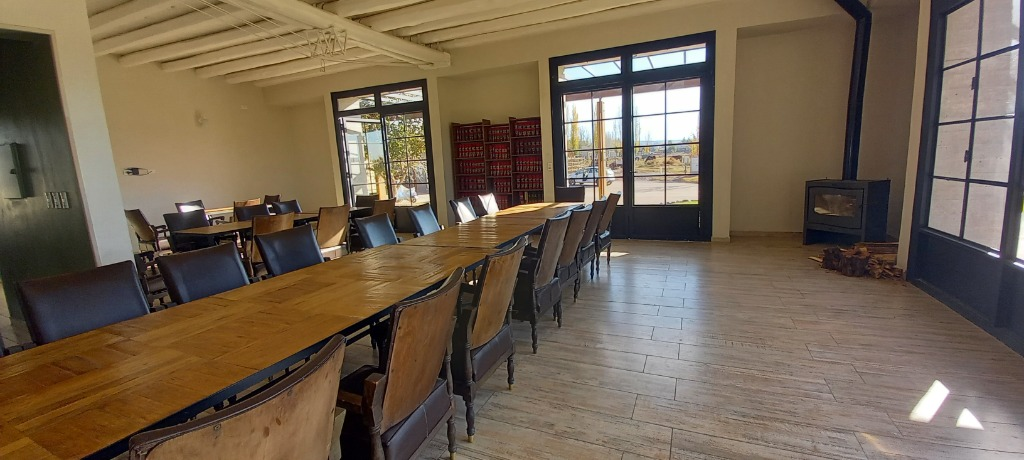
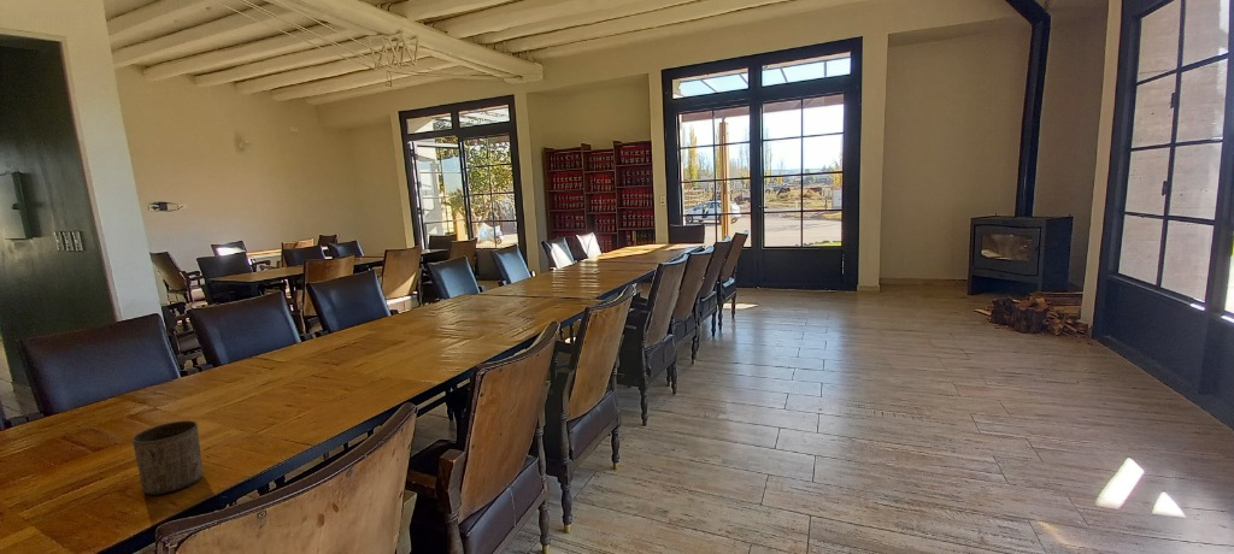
+ cup [130,419,205,496]
